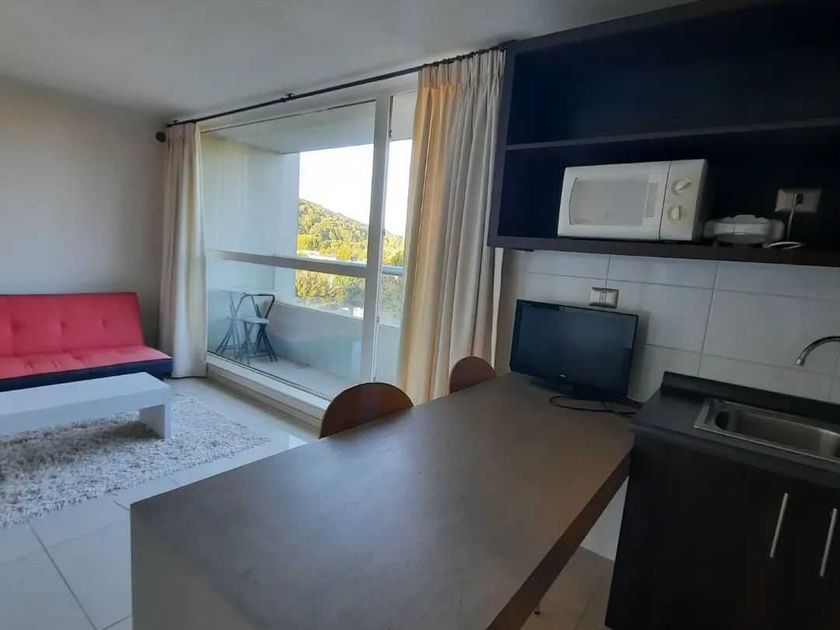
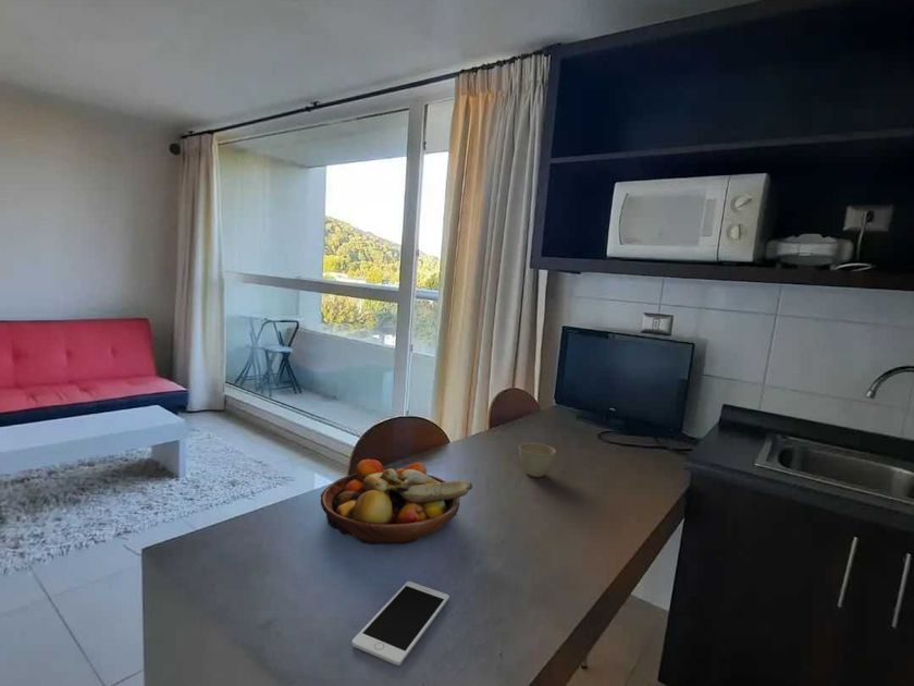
+ cell phone [350,580,450,666]
+ flower pot [518,442,557,478]
+ fruit bowl [320,458,473,546]
